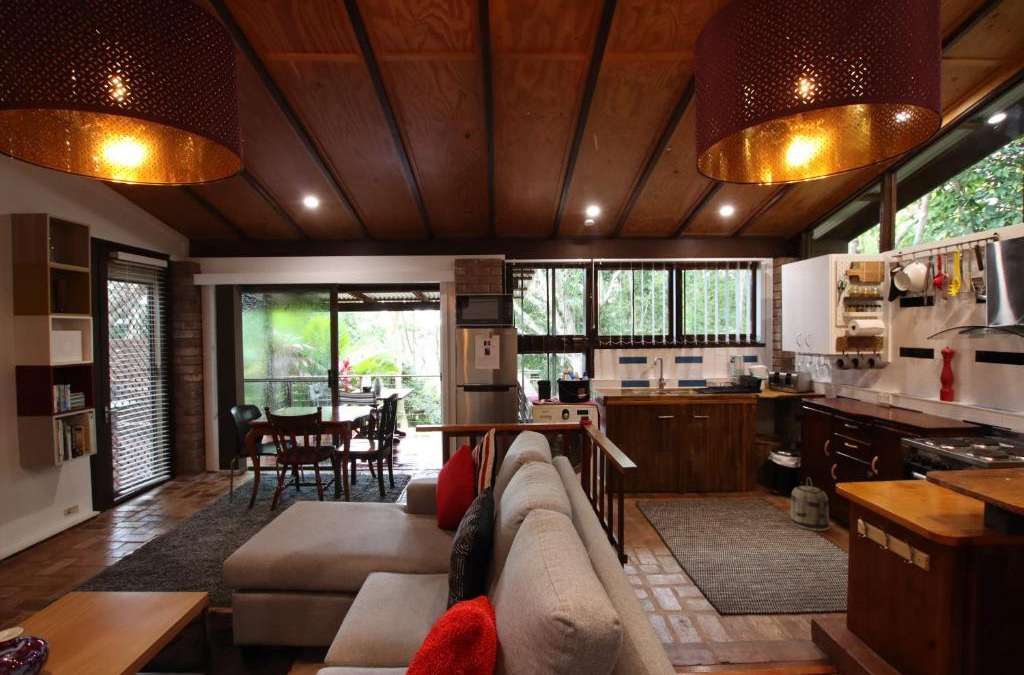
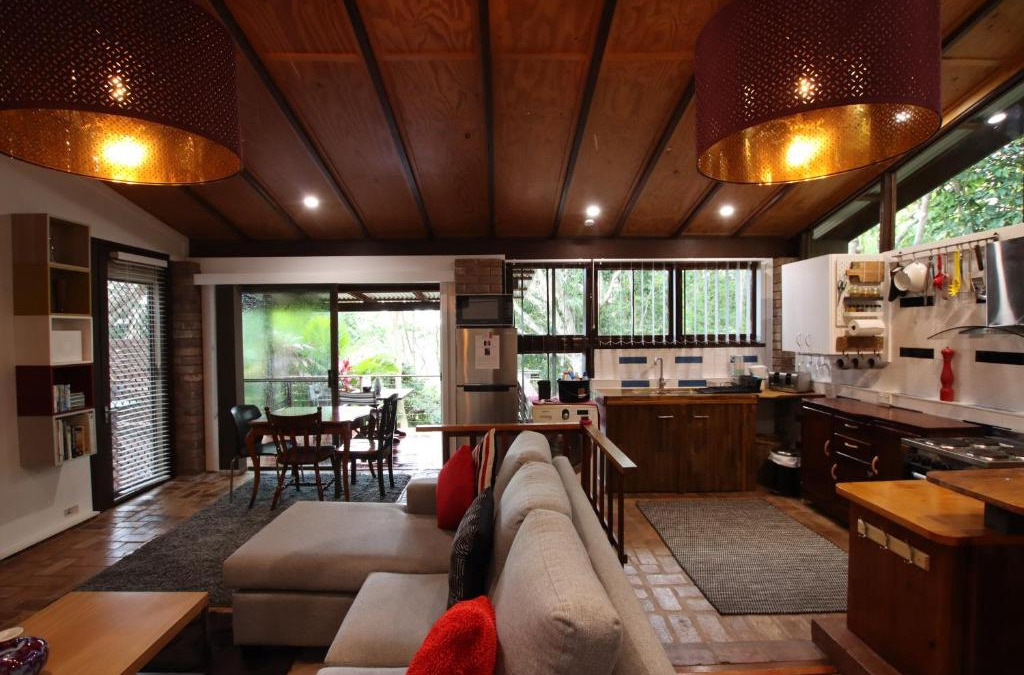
- basket [789,476,831,532]
